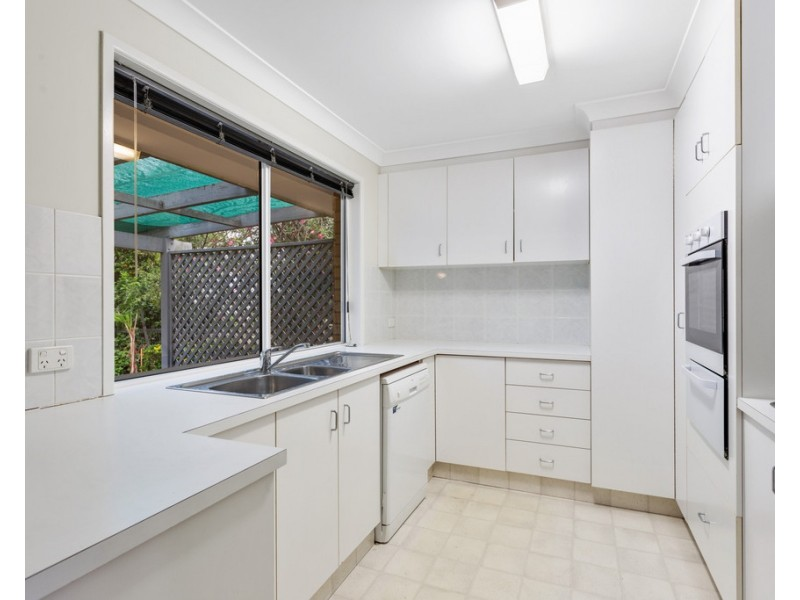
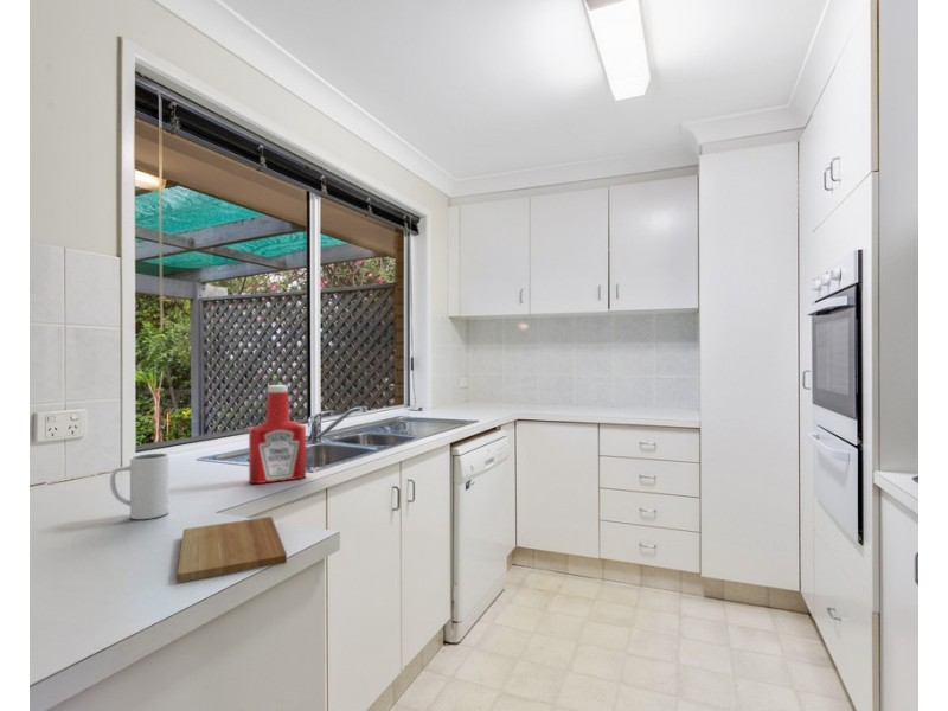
+ cutting board [177,515,288,583]
+ soap bottle [248,384,307,485]
+ mug [109,451,171,520]
